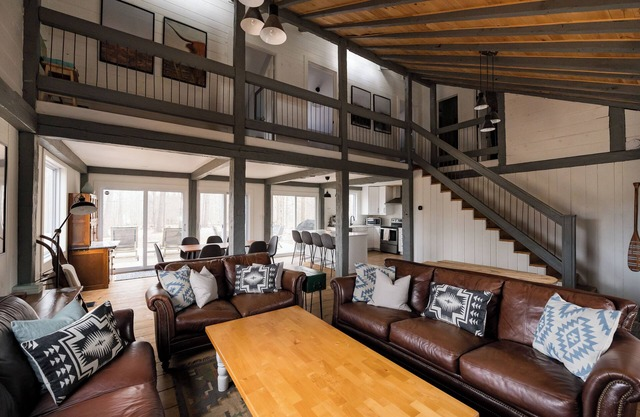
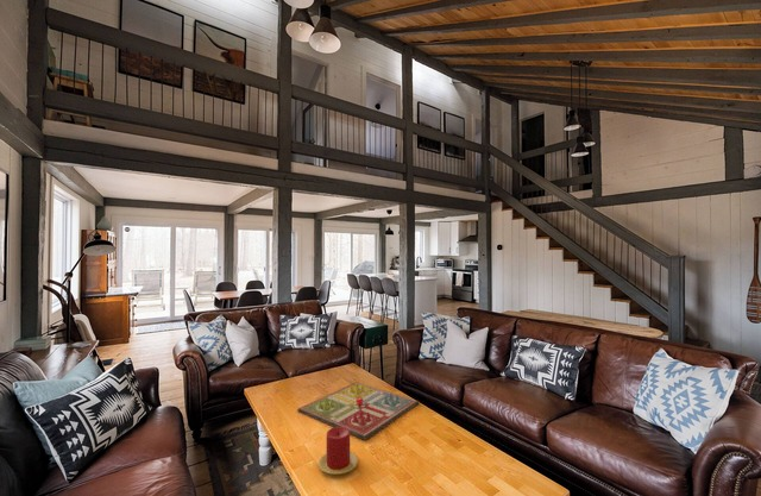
+ gameboard [296,381,420,441]
+ candle [317,427,359,476]
